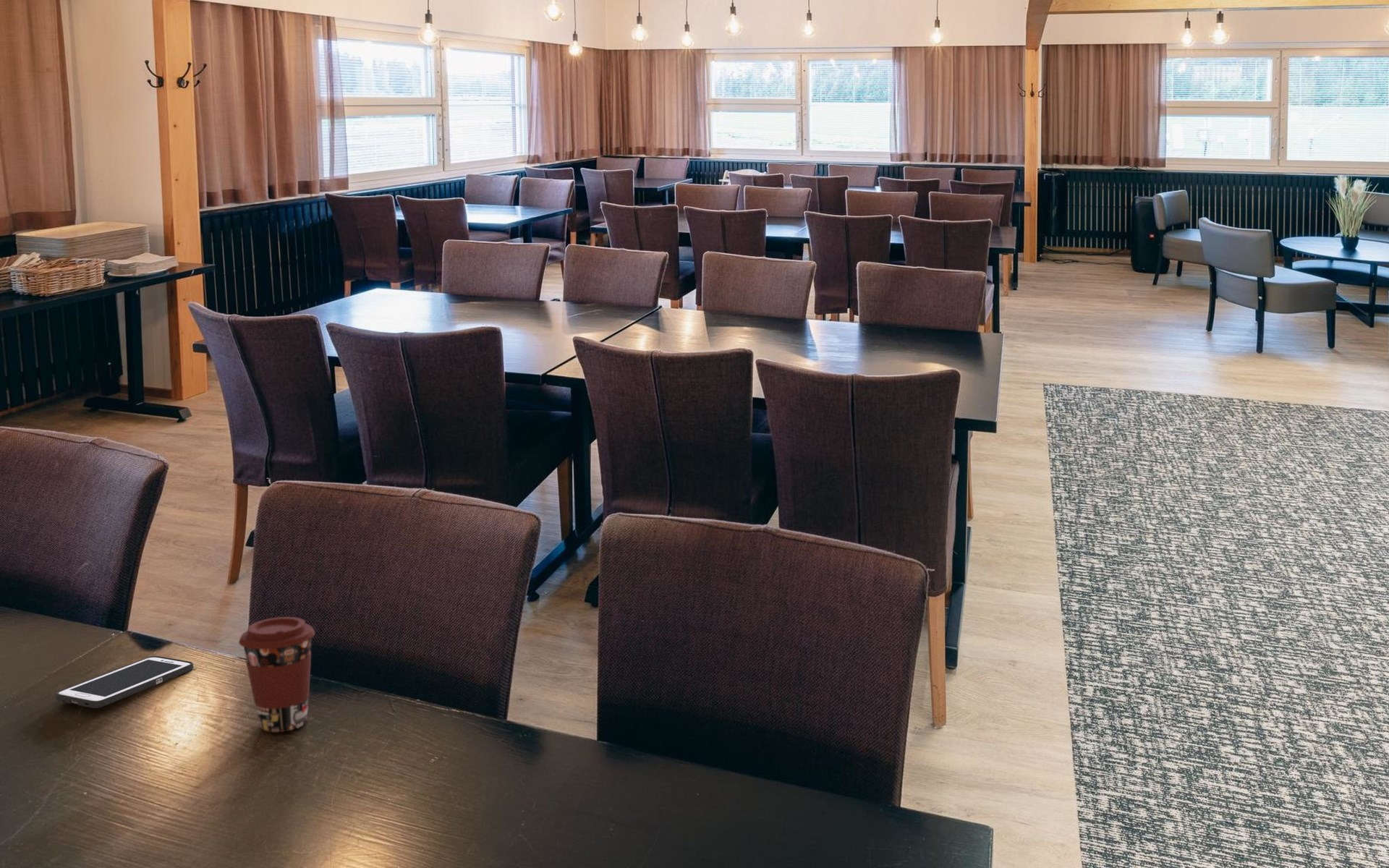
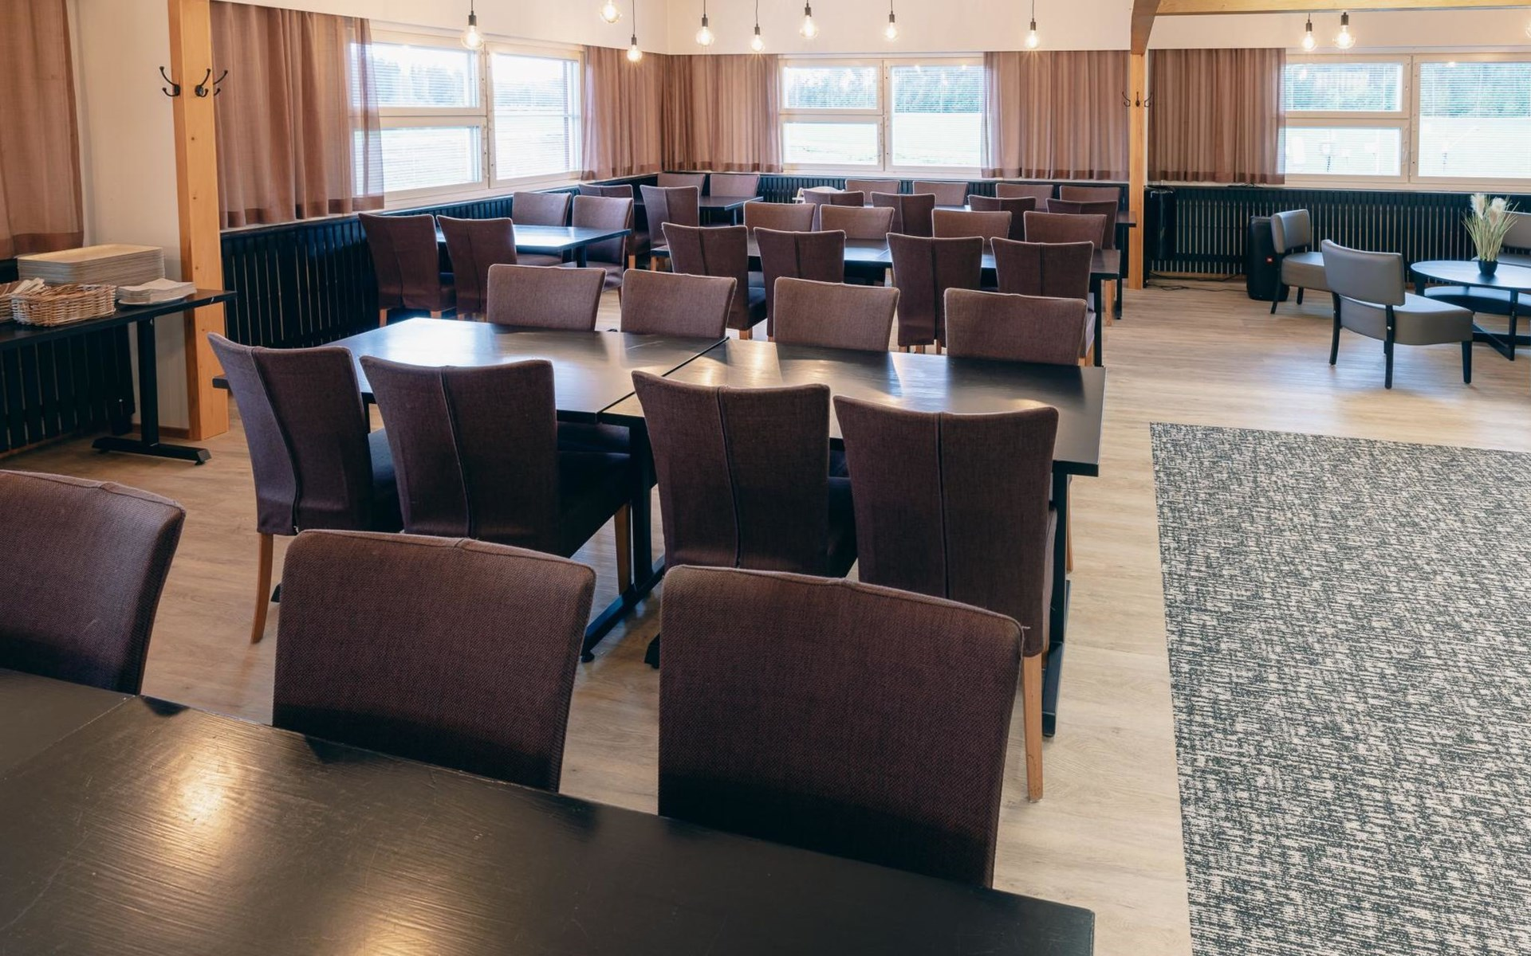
- cell phone [55,655,195,709]
- coffee cup [238,616,315,733]
